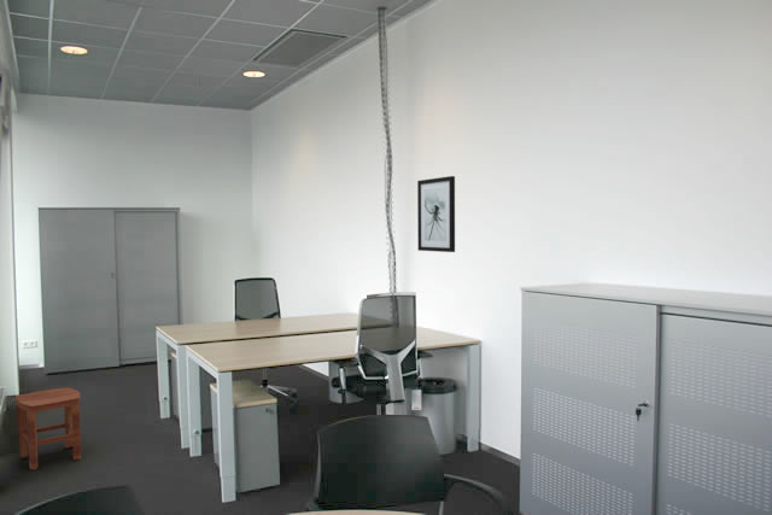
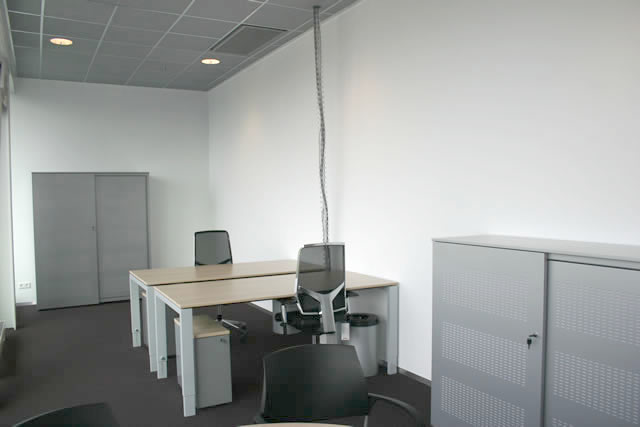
- wall art [416,175,456,253]
- stool [14,387,82,470]
